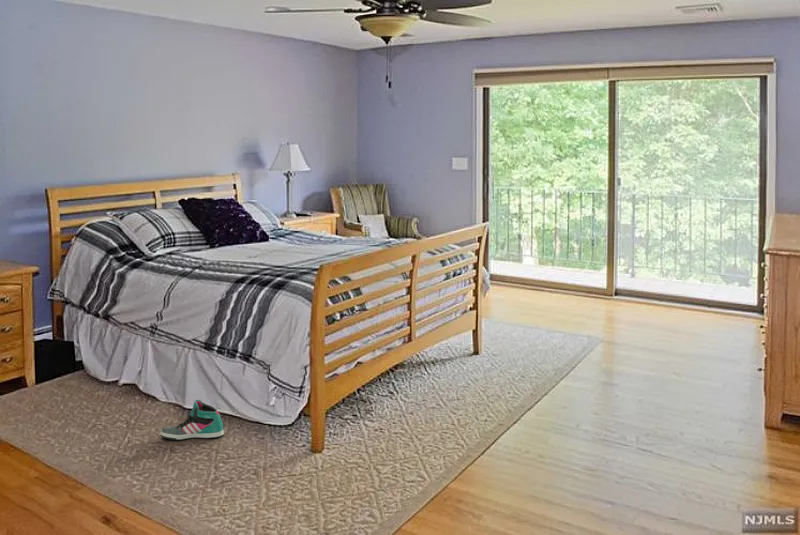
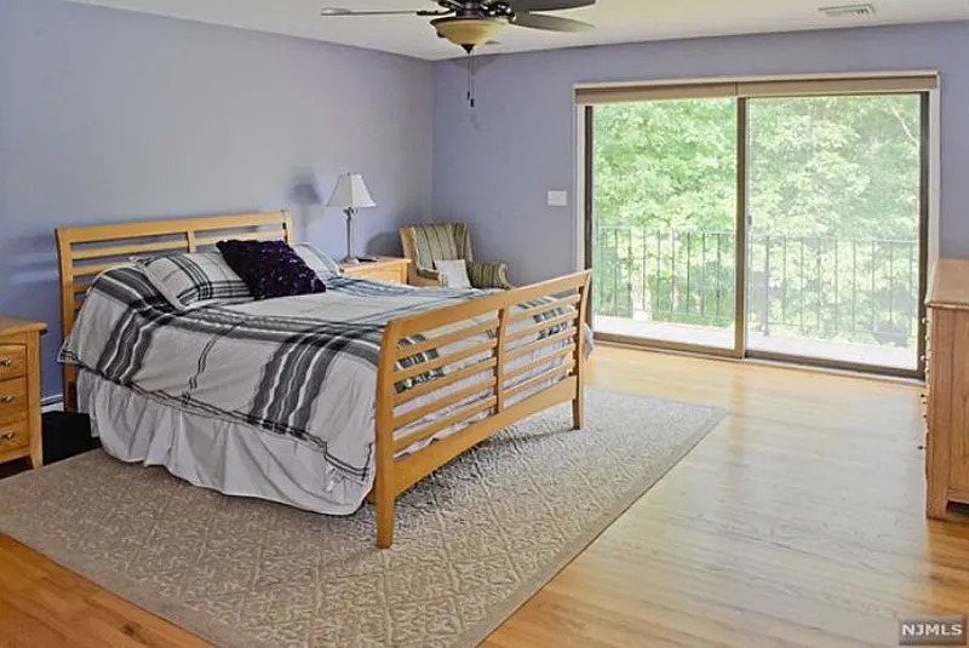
- sneaker [160,399,225,441]
